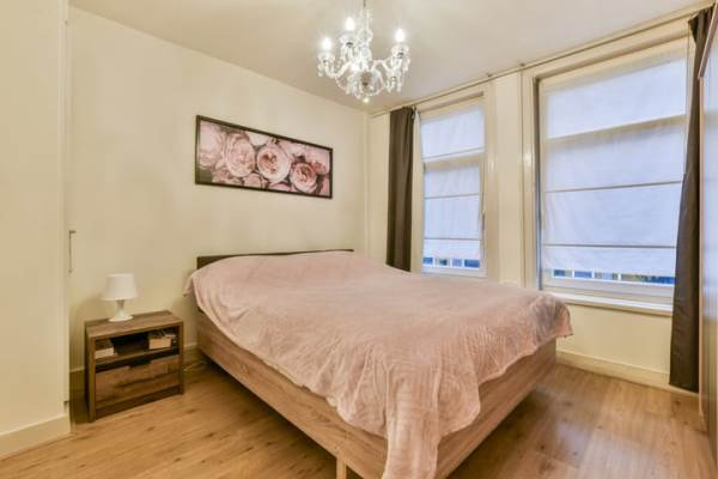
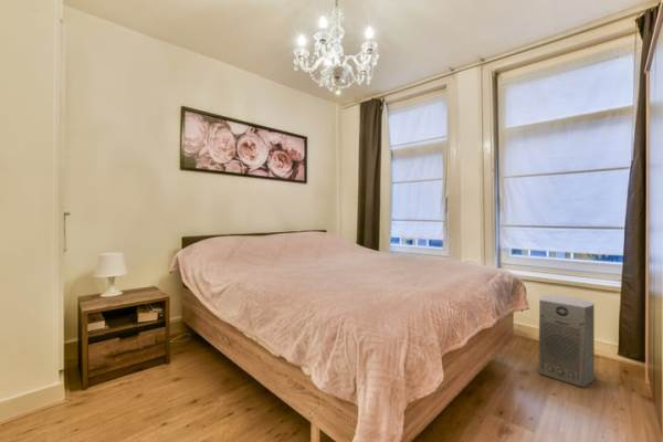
+ fan [537,294,596,389]
